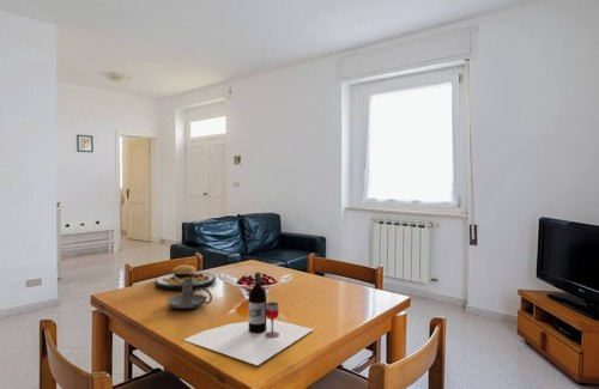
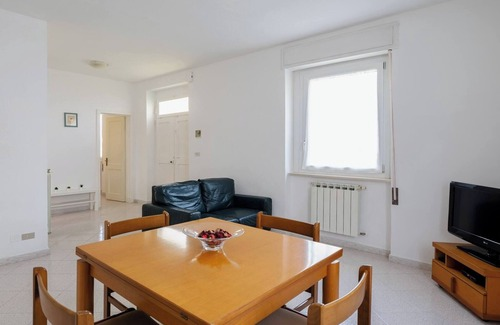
- candle holder [167,280,213,310]
- wine bottle [183,271,315,366]
- plate [155,262,217,292]
